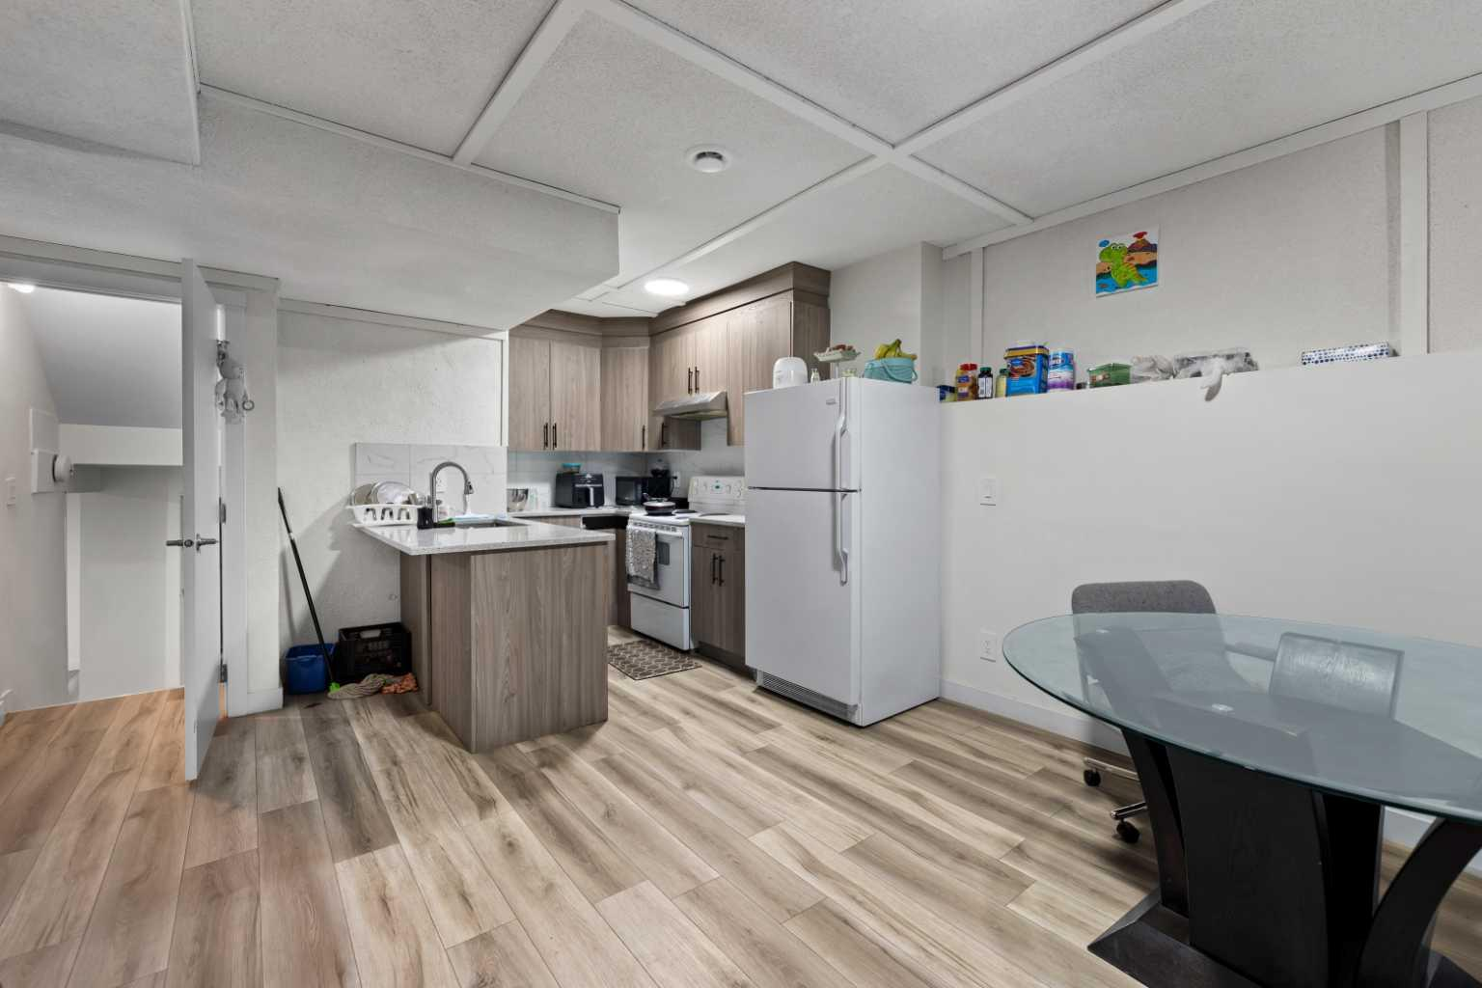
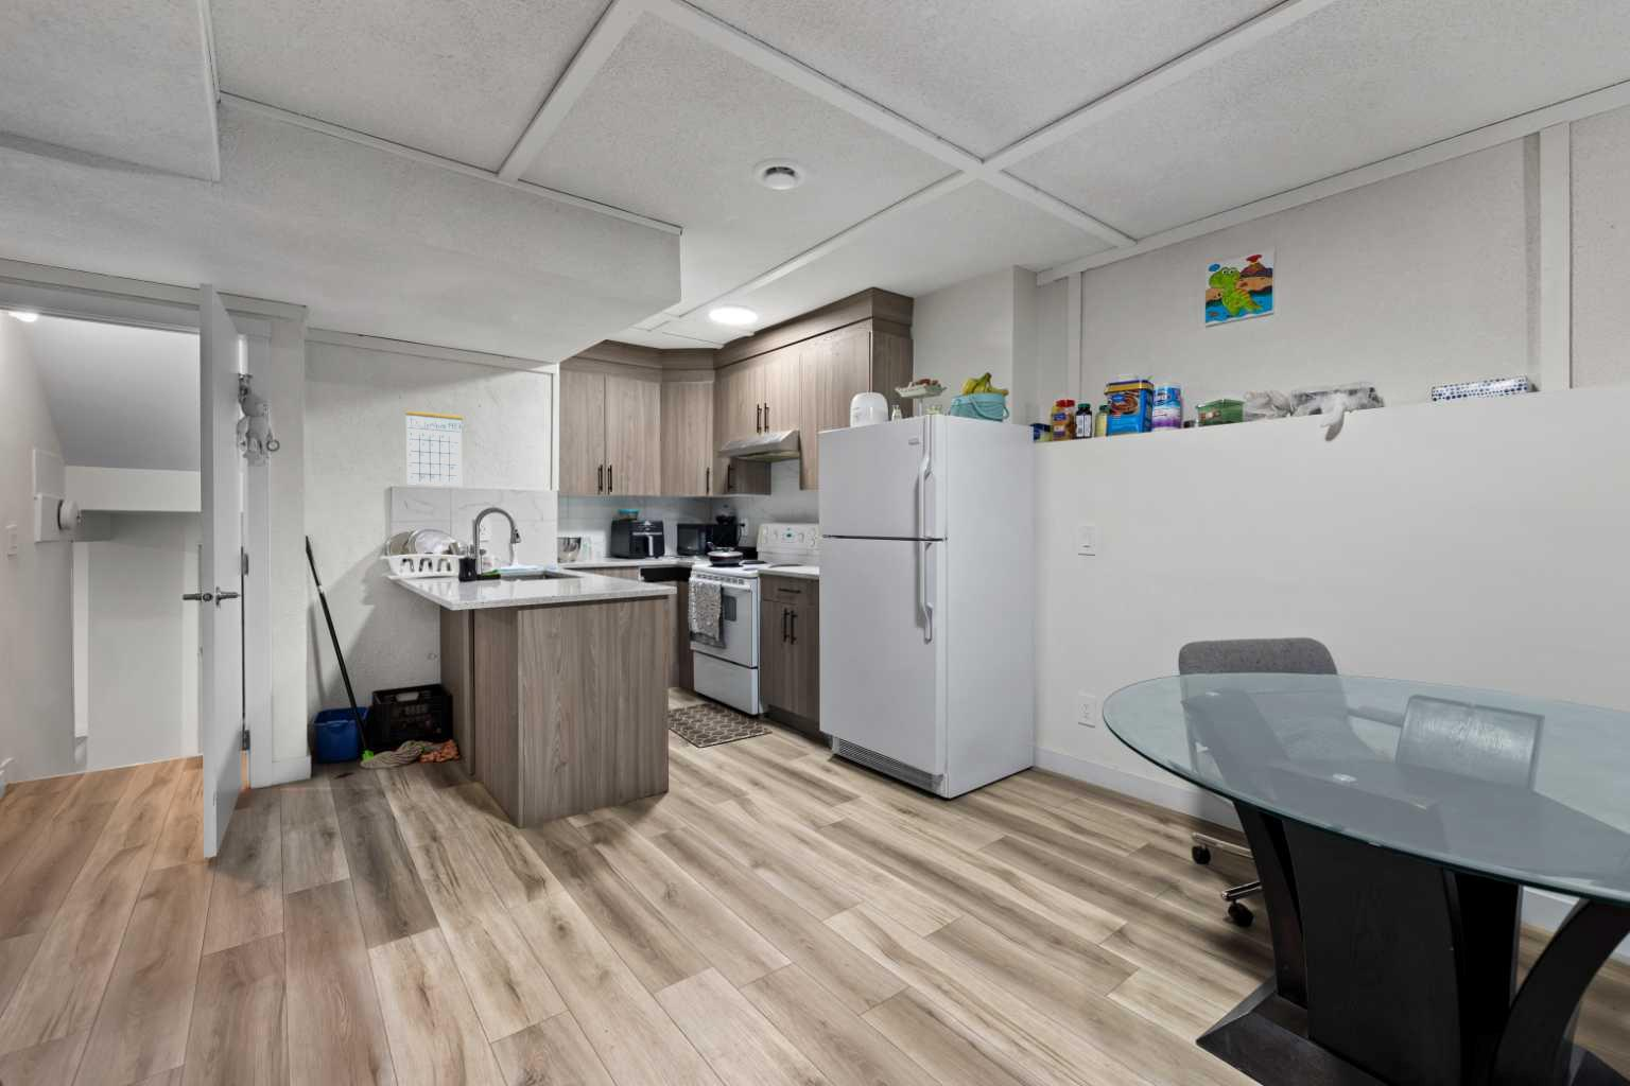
+ calendar [404,396,463,487]
